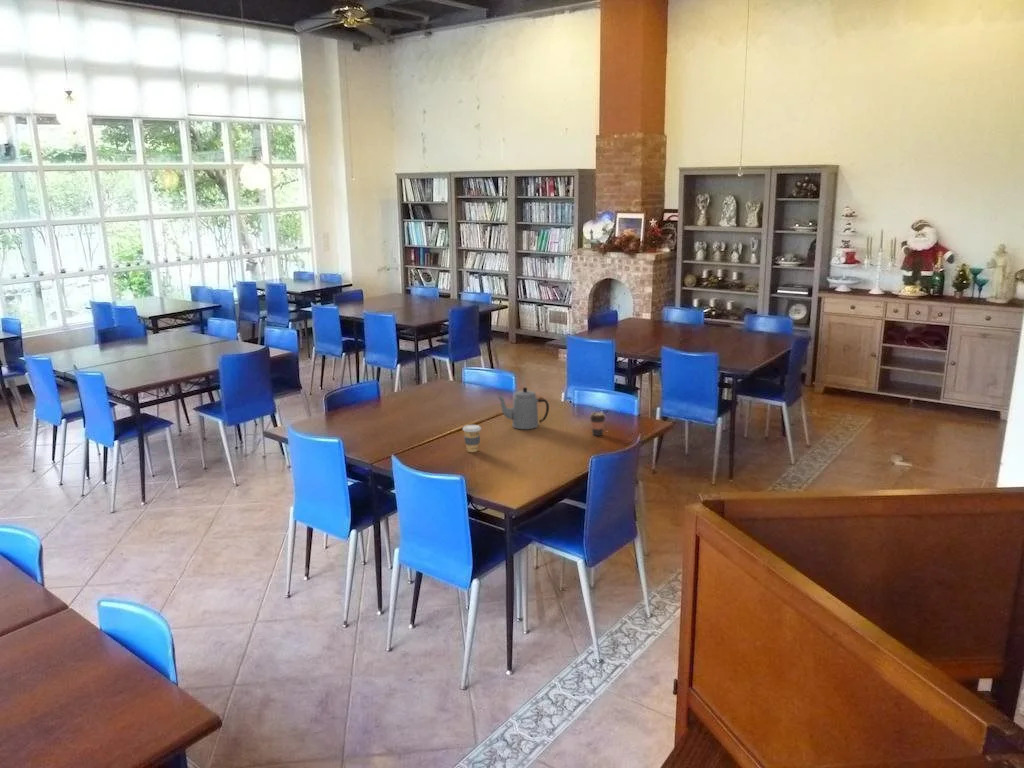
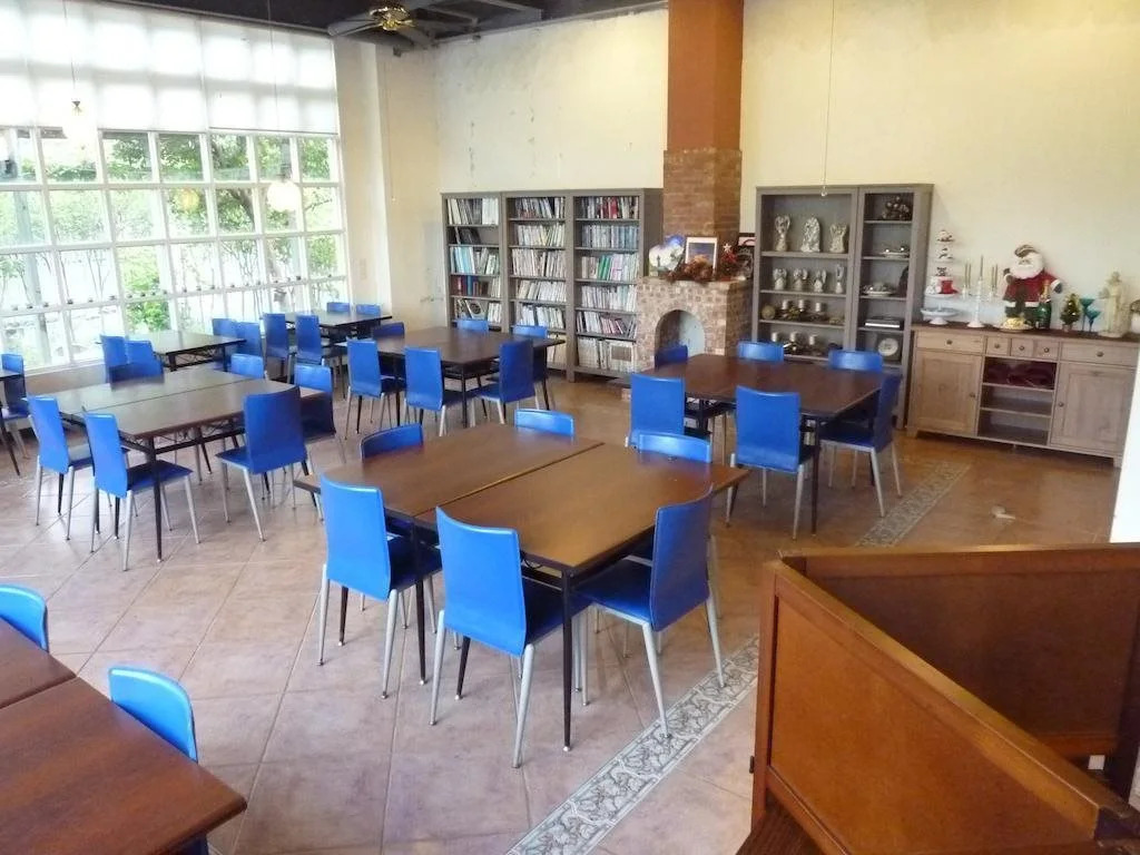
- teapot [497,386,550,430]
- coffee cup [588,411,607,437]
- coffee cup [462,424,482,453]
